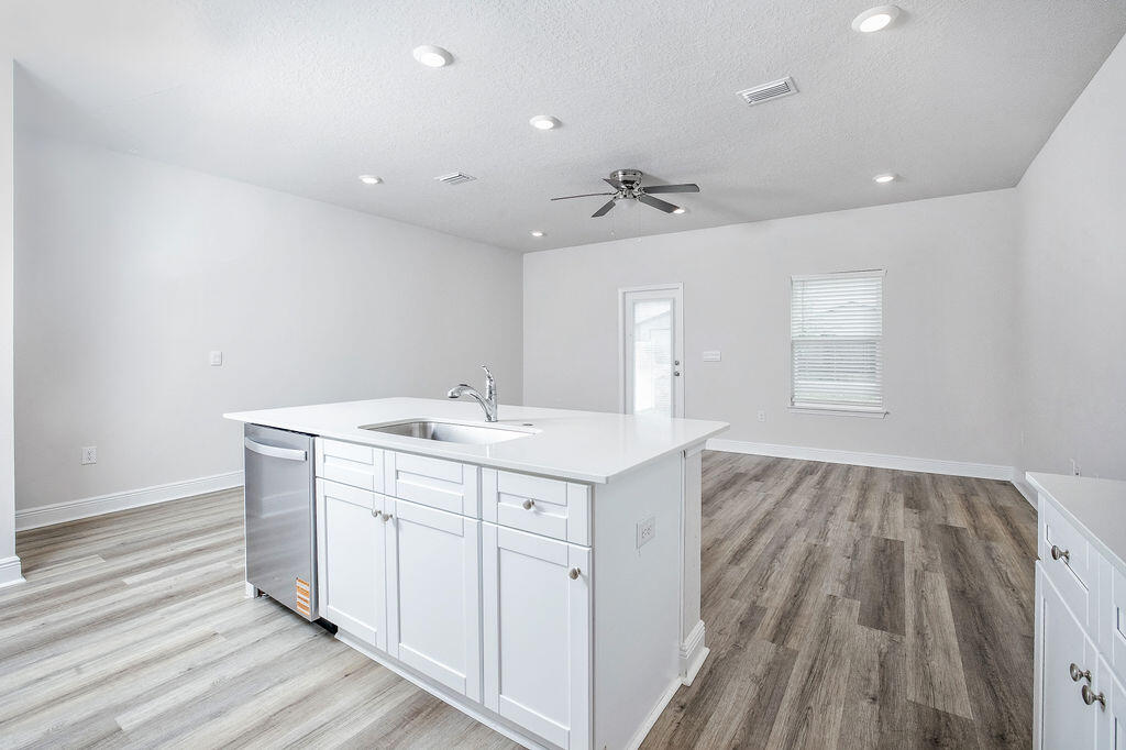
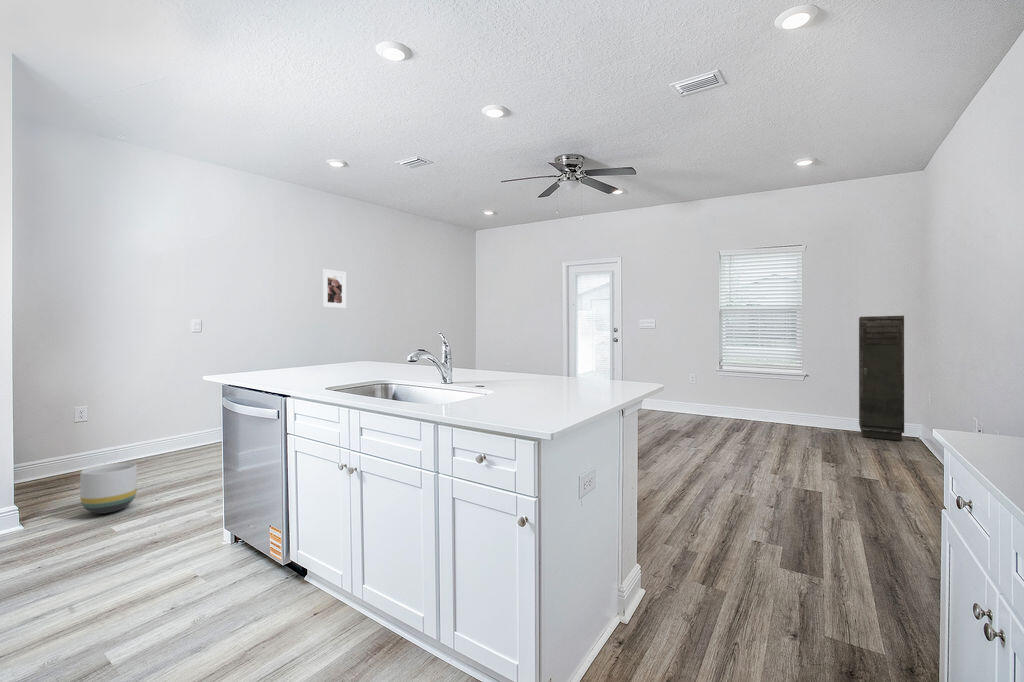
+ storage cabinet [858,315,905,441]
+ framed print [321,268,347,309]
+ planter [79,462,138,515]
